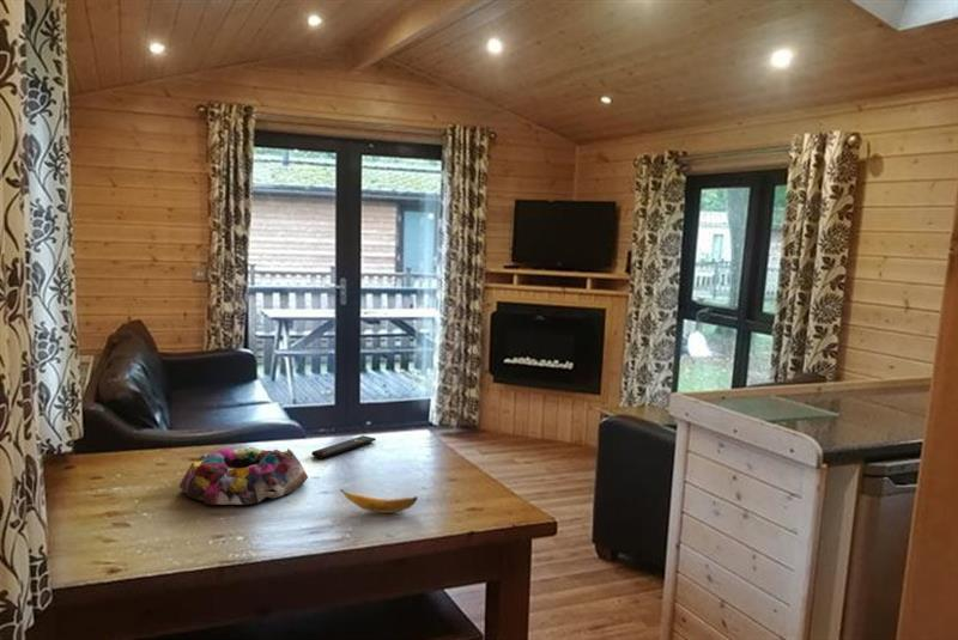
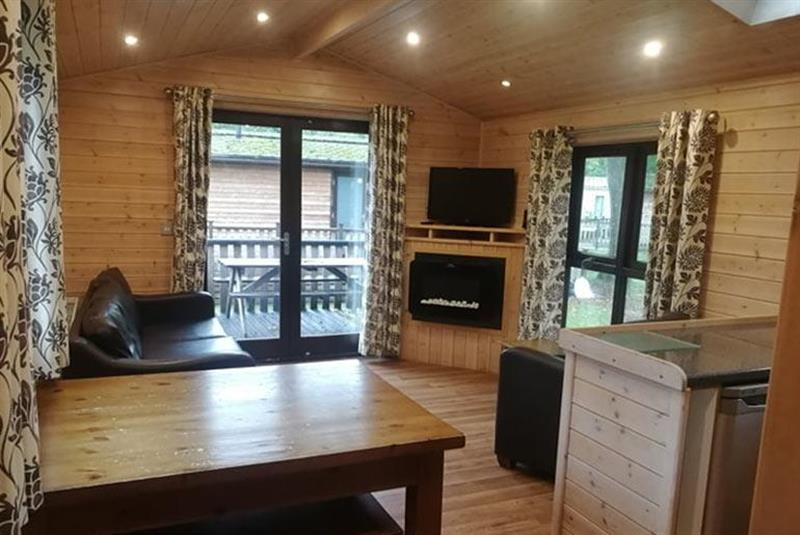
- remote control [311,434,377,459]
- banana [339,488,419,514]
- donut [178,446,309,506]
